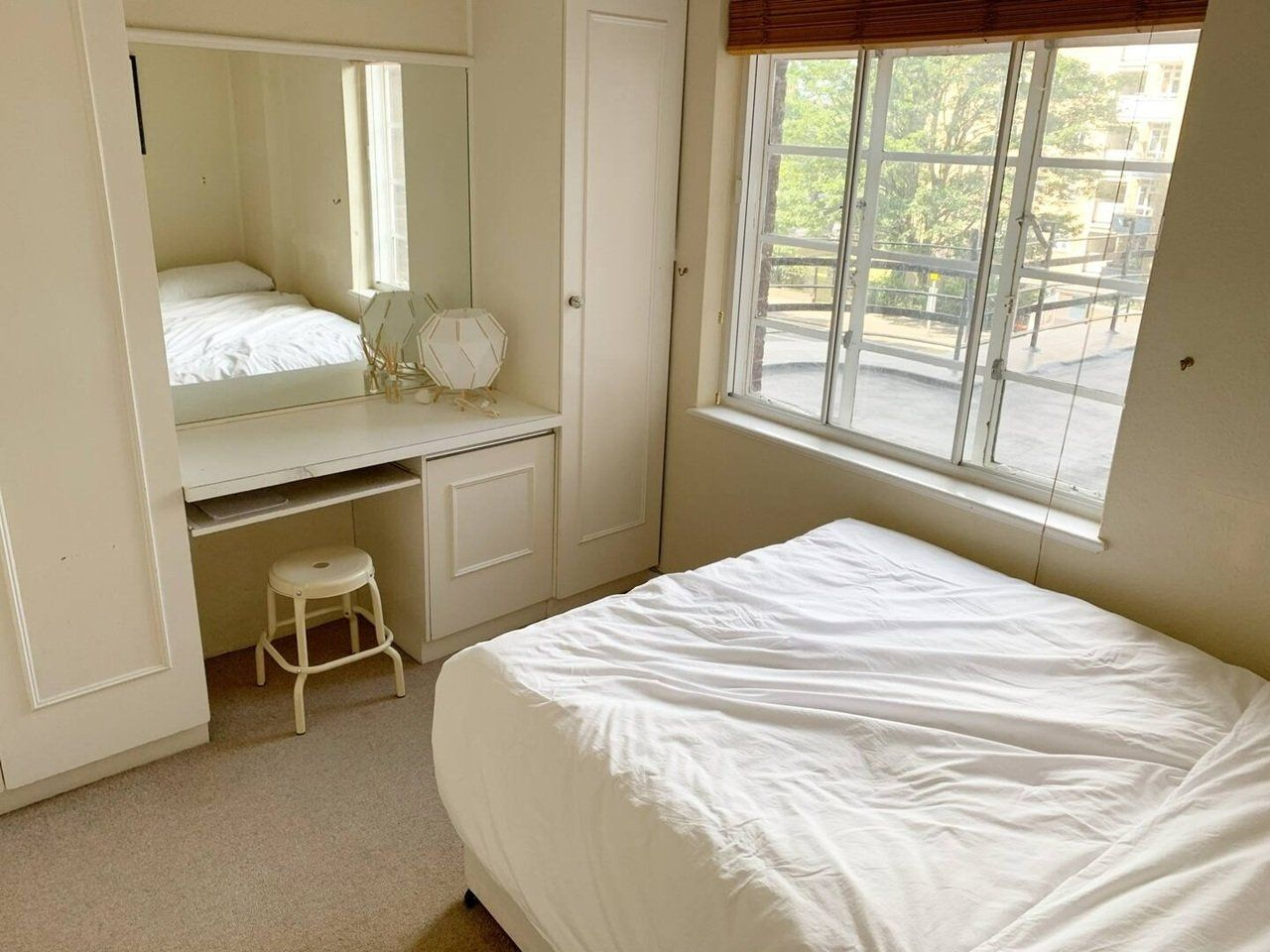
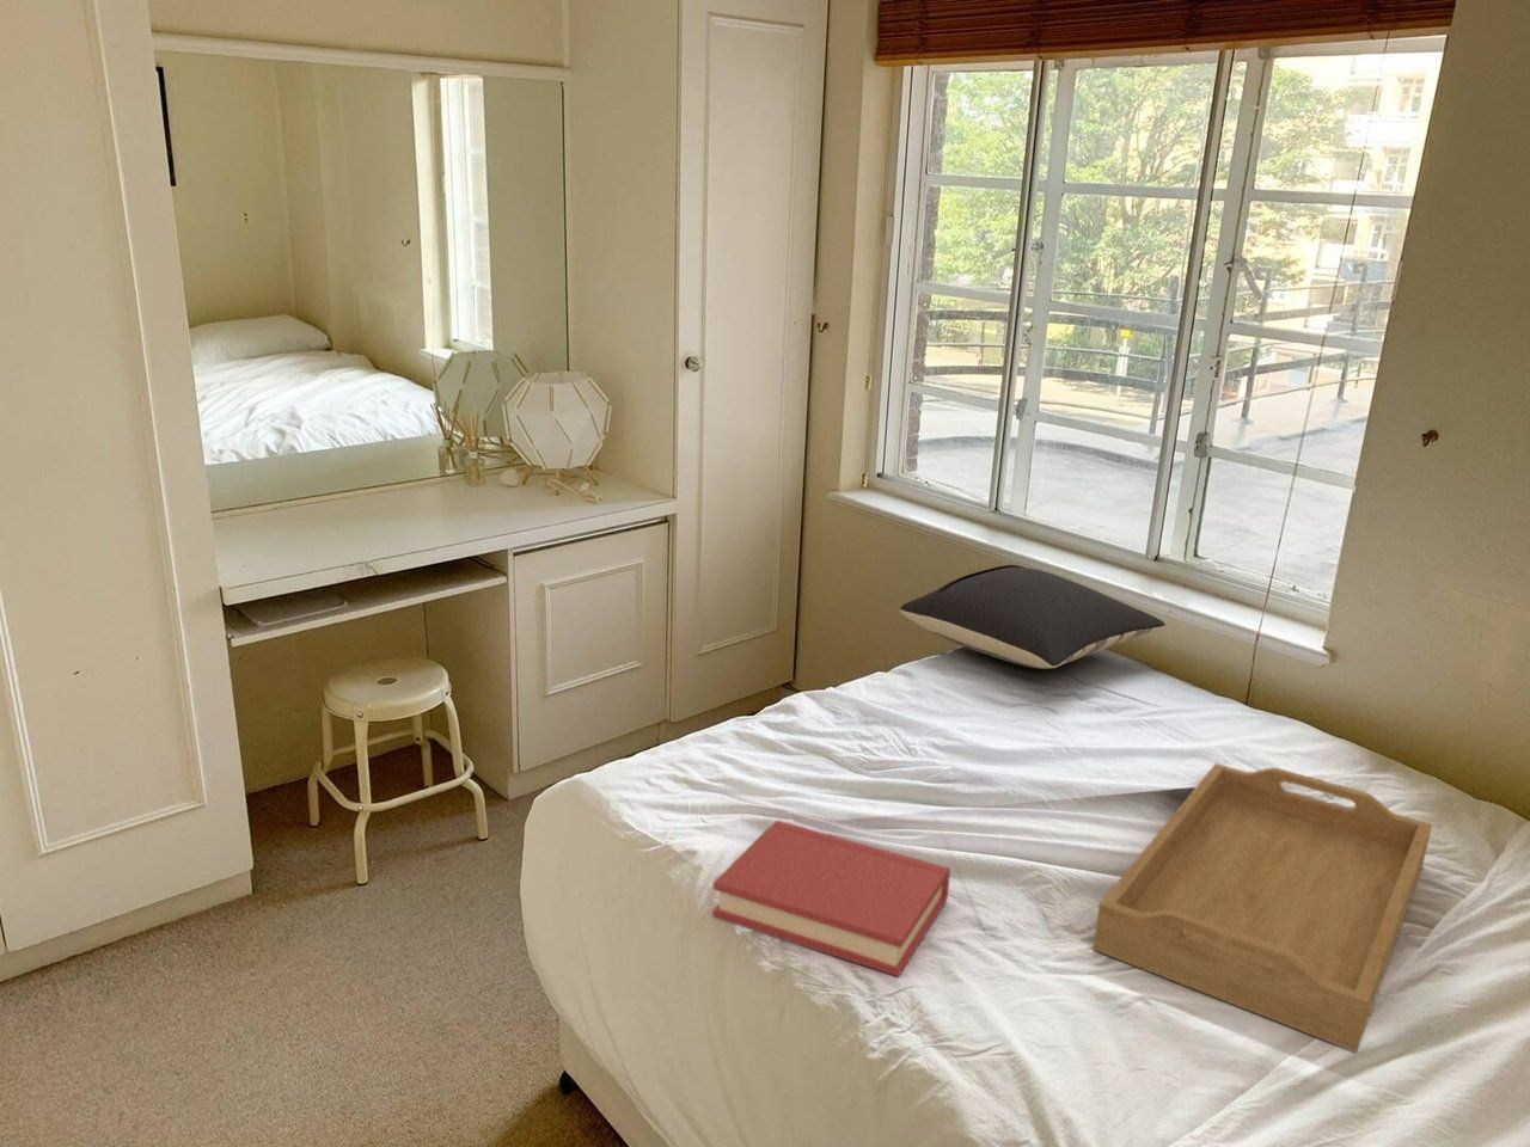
+ hardback book [711,819,952,977]
+ serving tray [1093,763,1434,1054]
+ pillow [899,564,1166,670]
